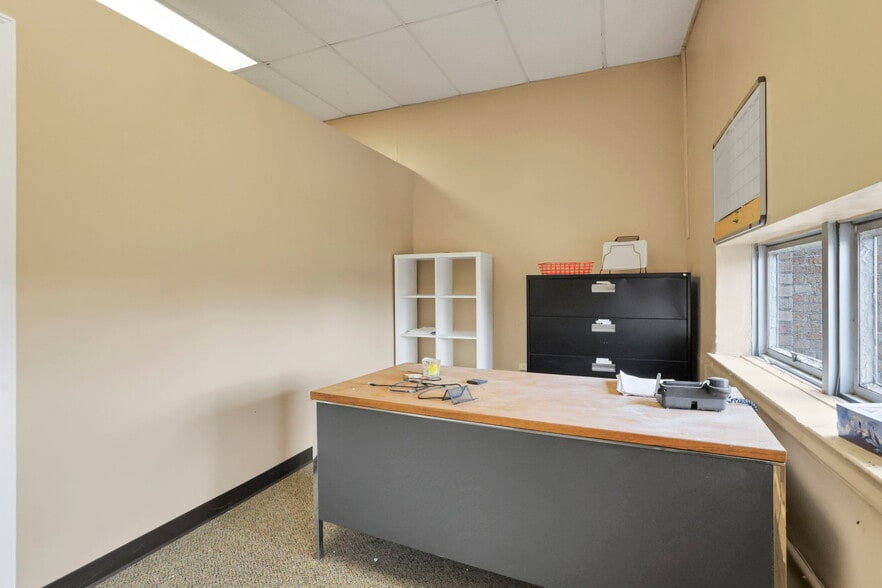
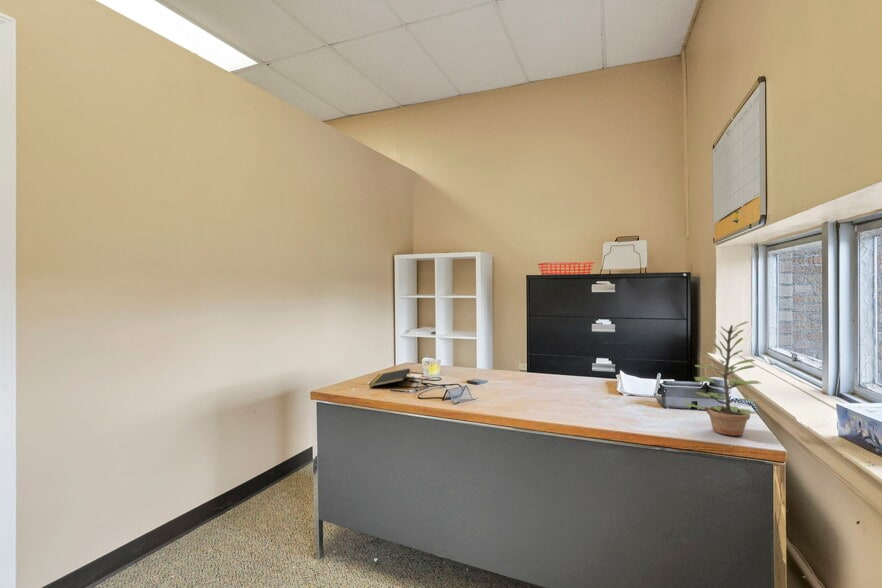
+ notepad [368,367,411,388]
+ plant [684,319,762,437]
